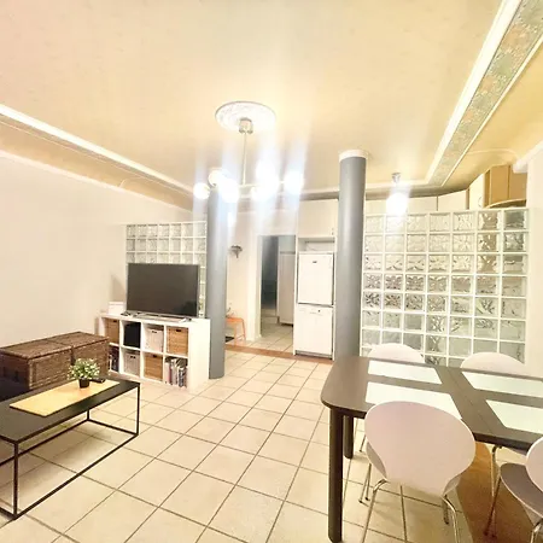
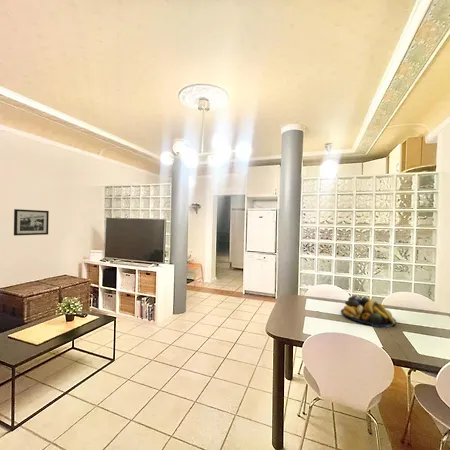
+ picture frame [13,208,50,237]
+ fruit bowl [340,295,397,328]
